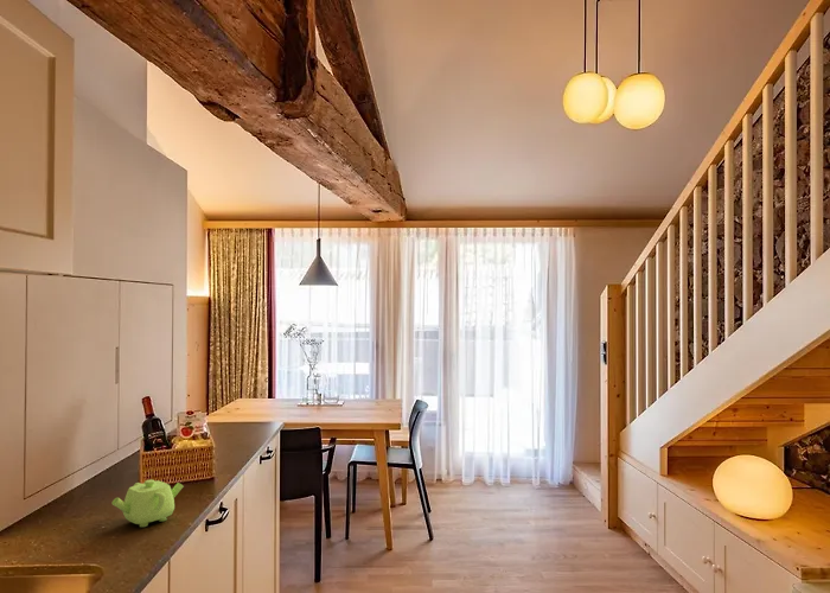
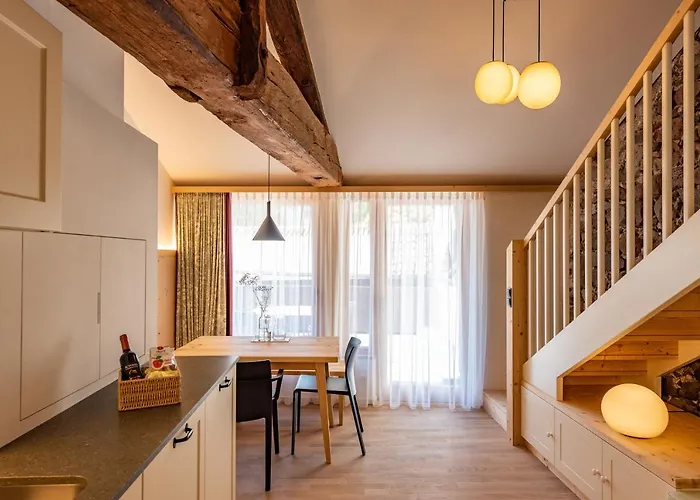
- teapot [110,479,185,528]
